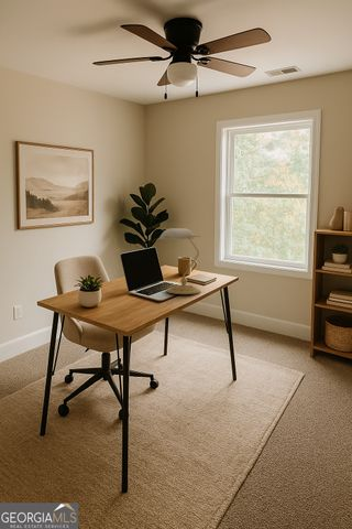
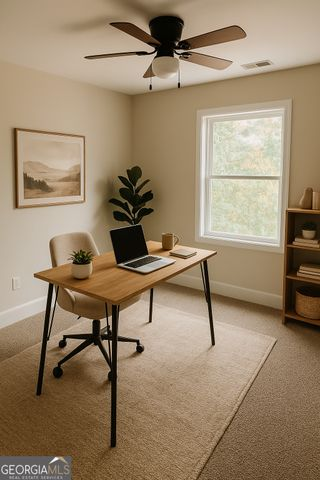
- desk lamp [158,227,201,295]
